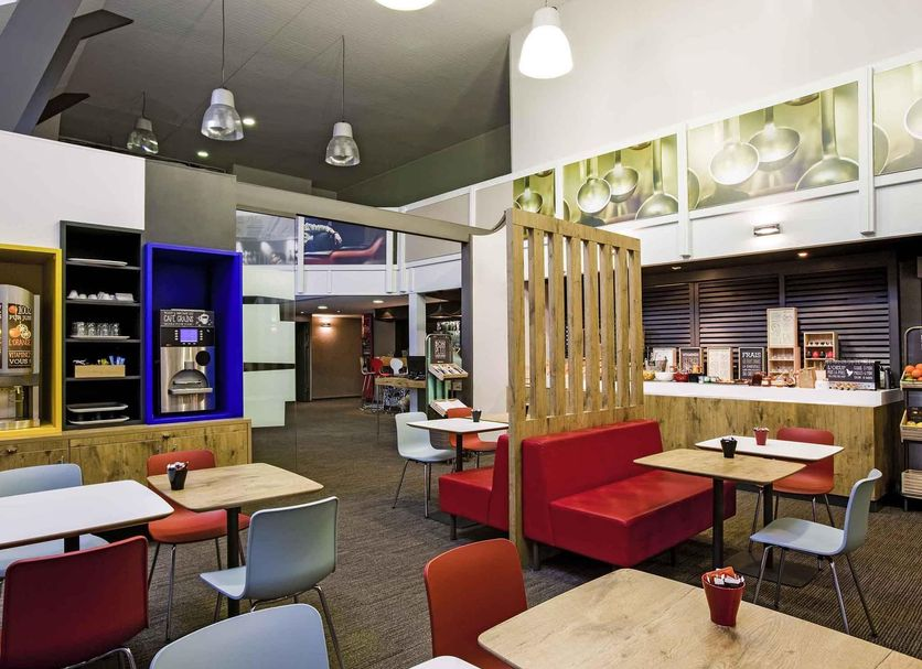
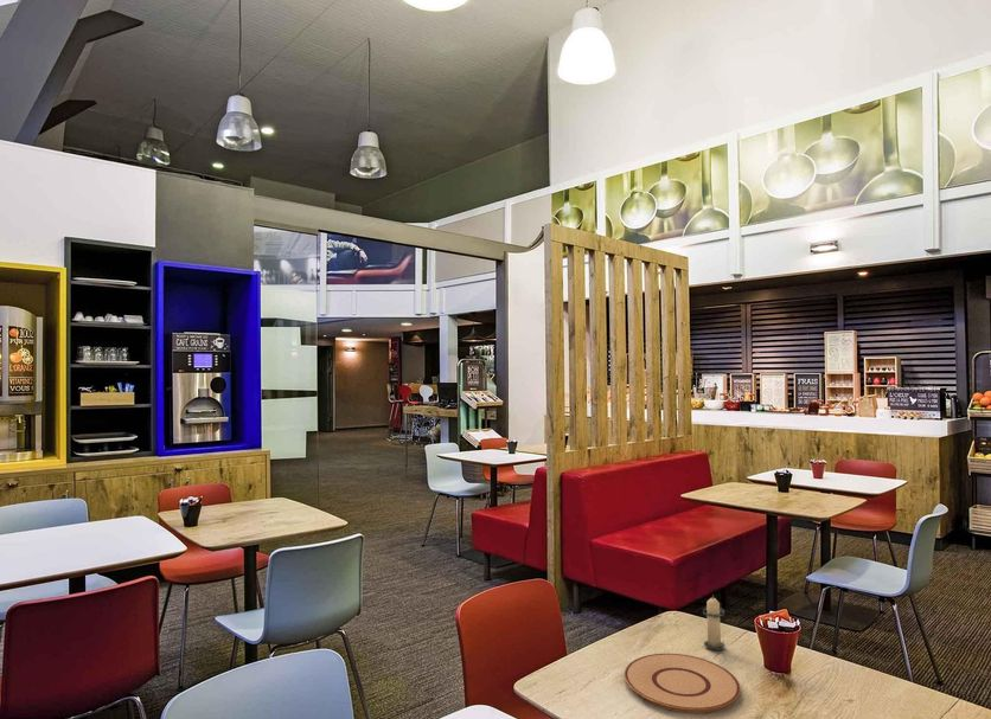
+ plate [624,653,741,714]
+ candle [701,593,725,651]
